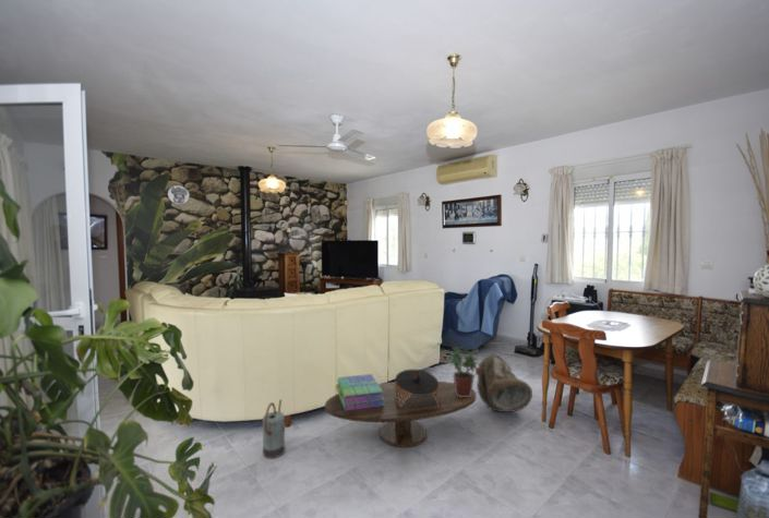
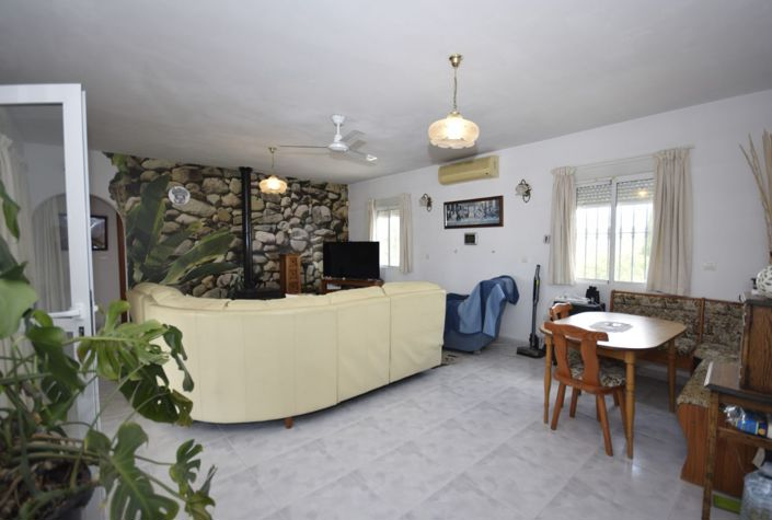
- potted plant [449,346,480,397]
- watering can [262,398,286,459]
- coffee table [394,369,440,407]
- bag [474,352,533,413]
- coffee table [324,381,478,448]
- stack of books [335,373,385,411]
